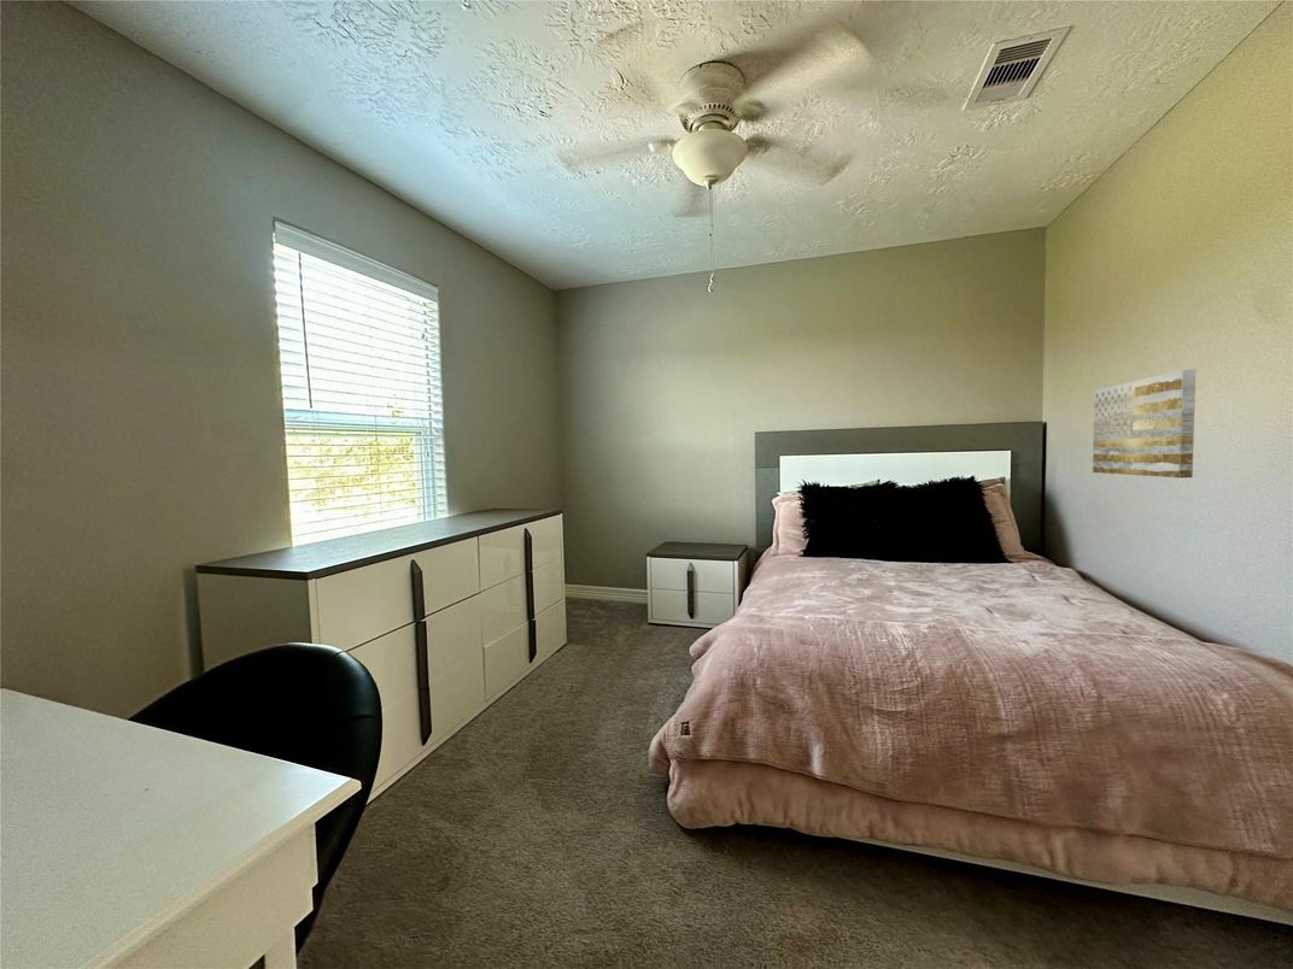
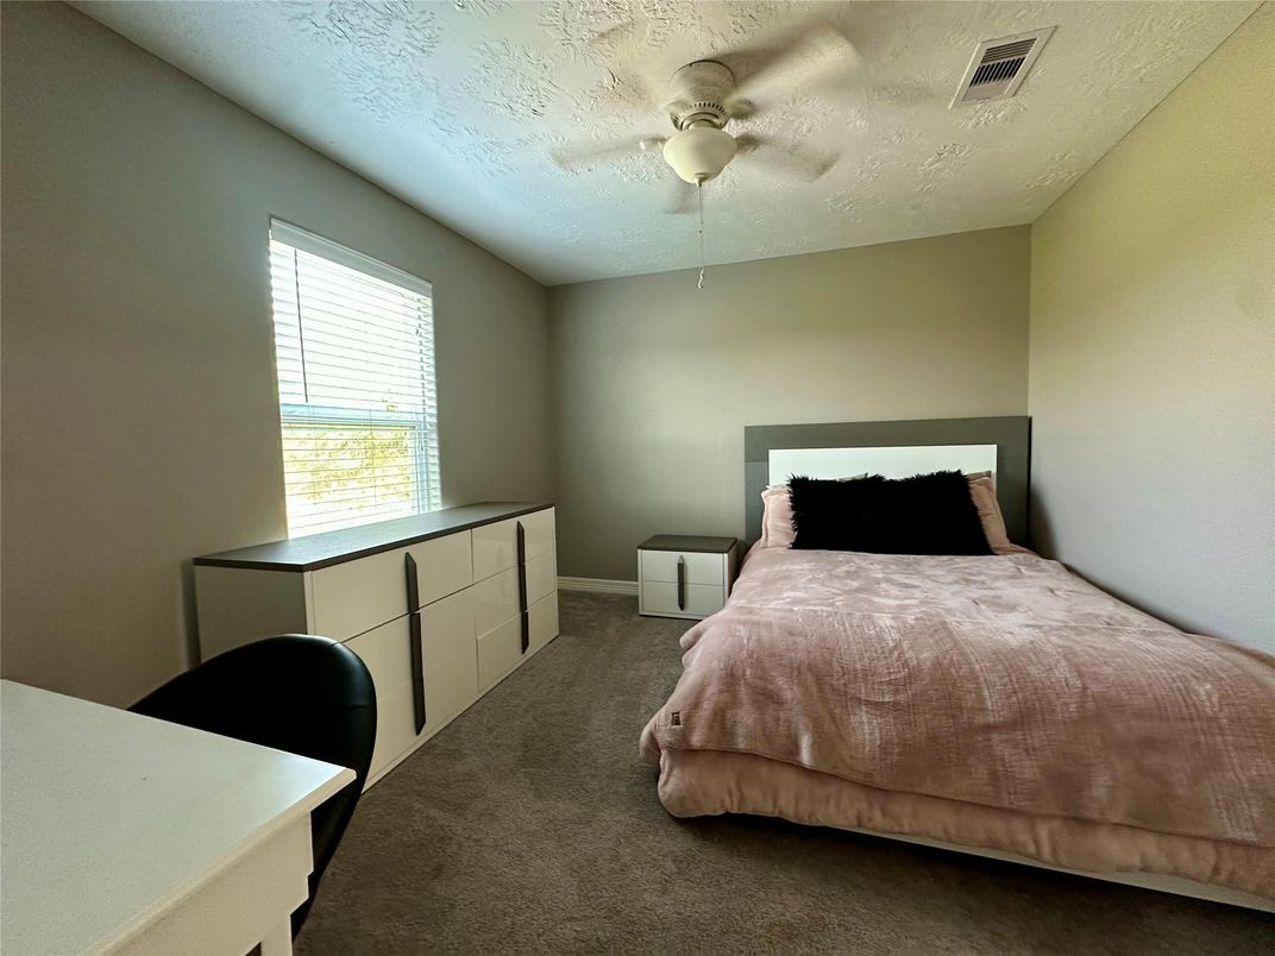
- wall art [1092,369,1197,478]
